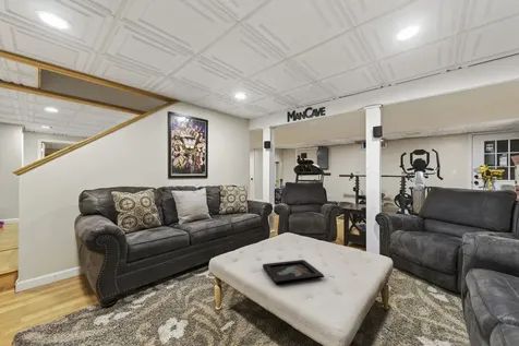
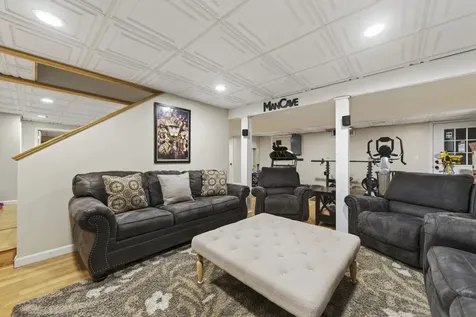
- decorative tray [262,259,325,286]
